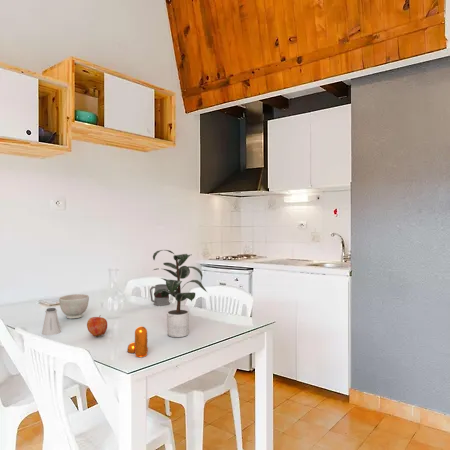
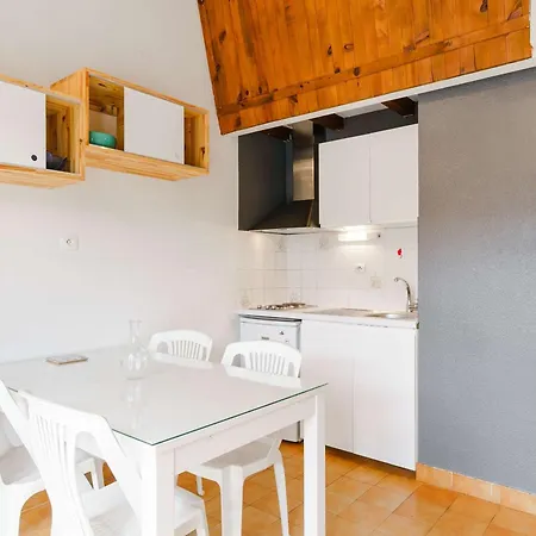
- mug [149,283,171,306]
- pepper shaker [126,325,149,358]
- potted plant [152,249,208,338]
- apple [86,314,108,337]
- saltshaker [41,307,62,336]
- bowl [58,293,90,320]
